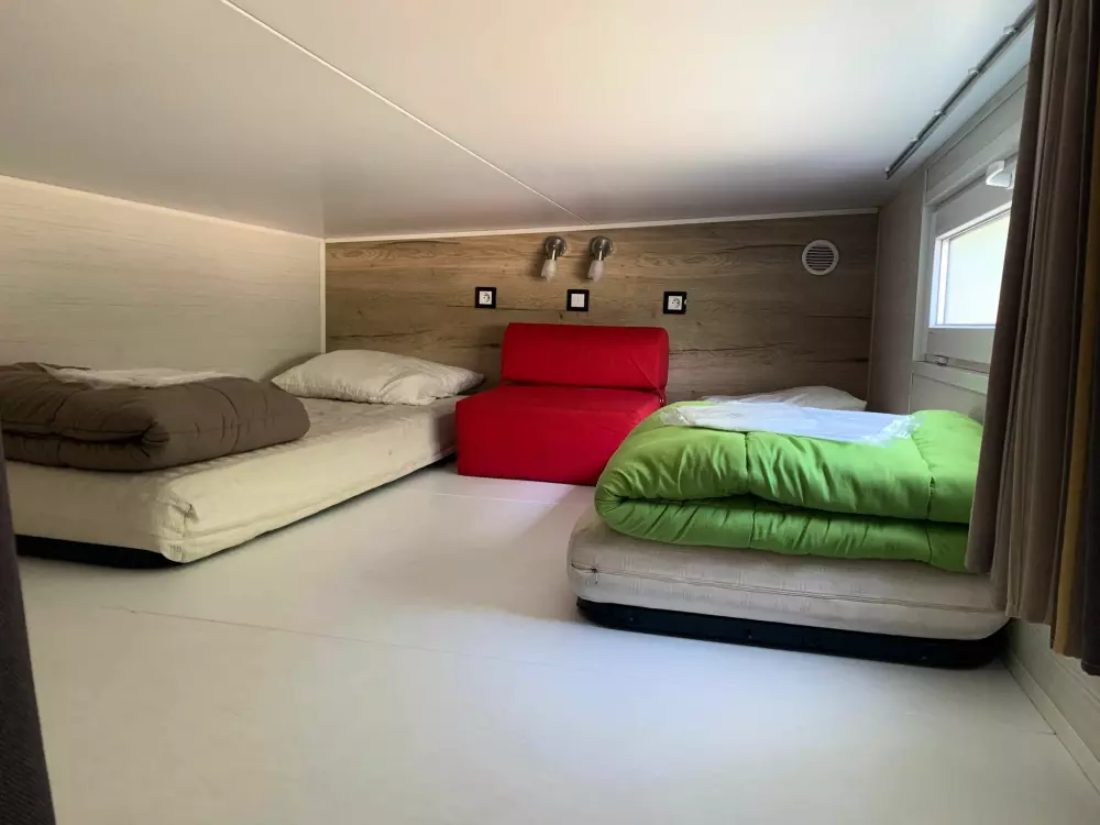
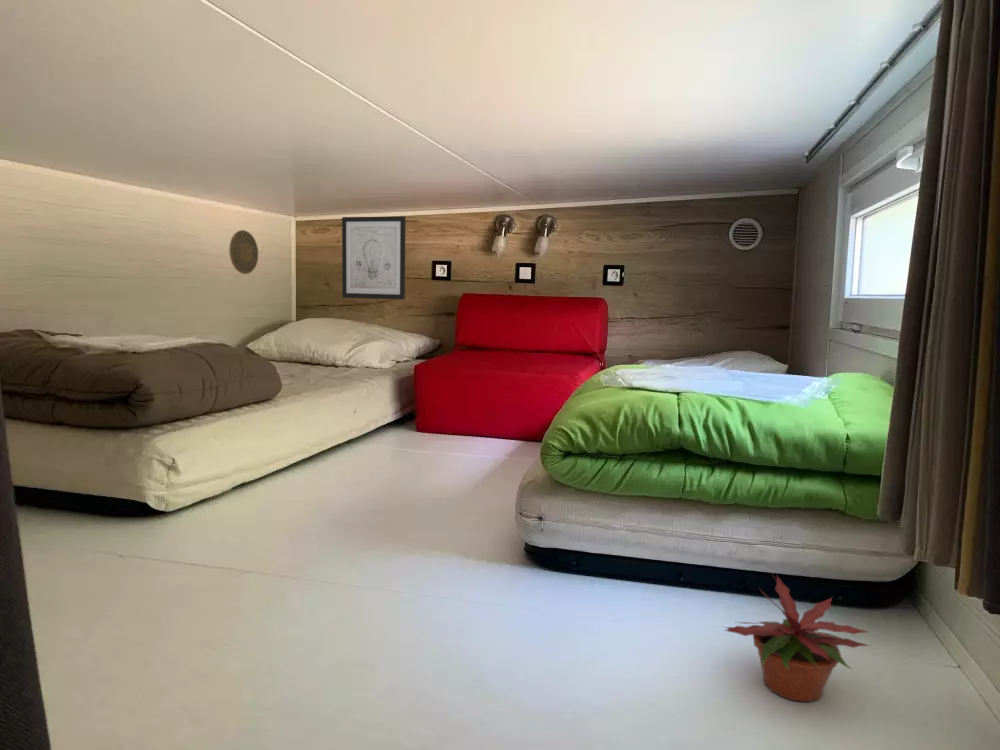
+ wall art [341,216,407,300]
+ potted plant [721,574,872,703]
+ decorative plate [228,229,259,275]
